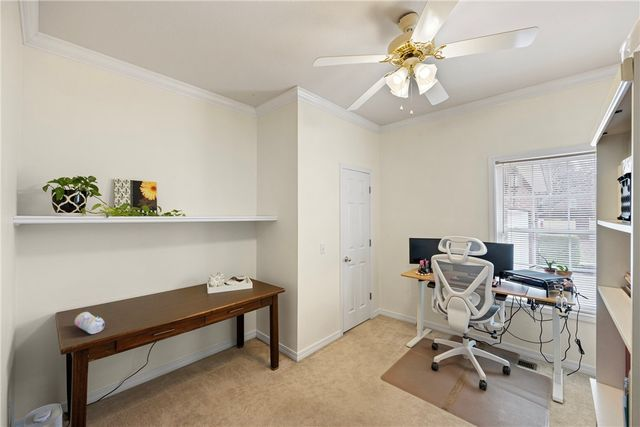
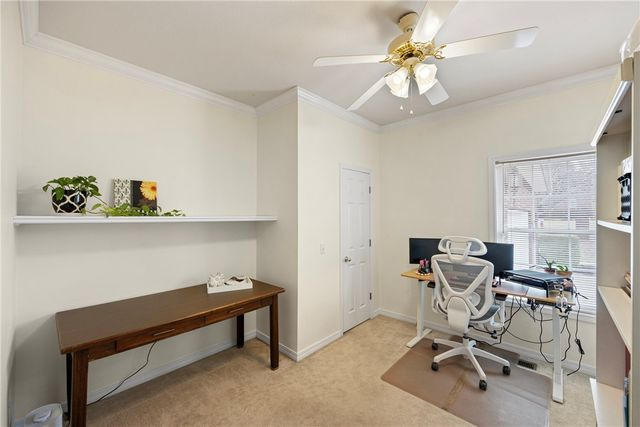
- pencil case [74,311,106,335]
